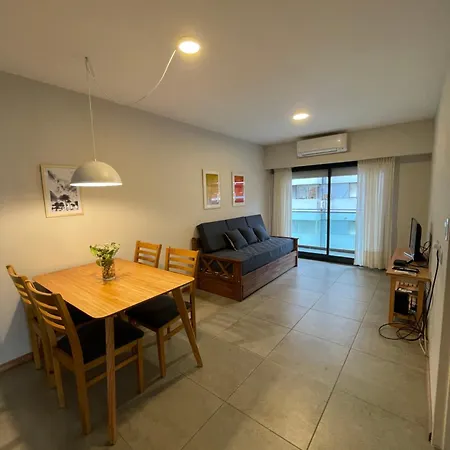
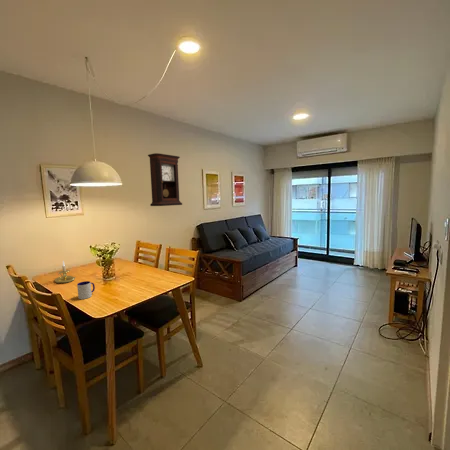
+ candle holder [54,259,76,284]
+ pendulum clock [147,152,183,207]
+ mug [76,280,96,300]
